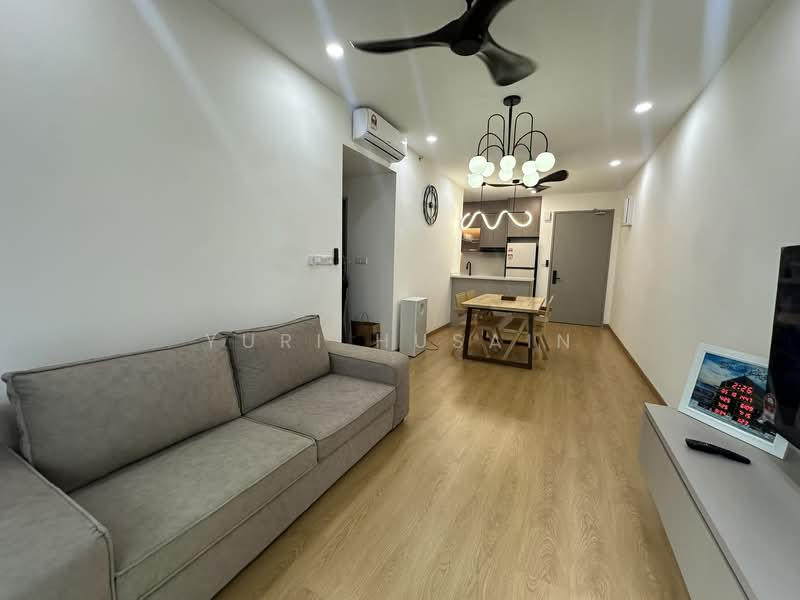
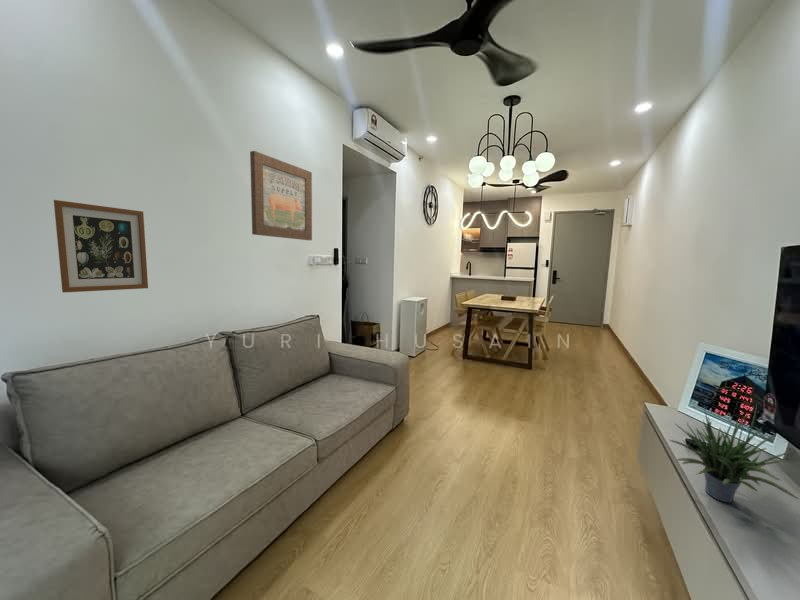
+ wall art [53,199,149,293]
+ potted plant [667,403,800,503]
+ wall art [249,150,313,241]
